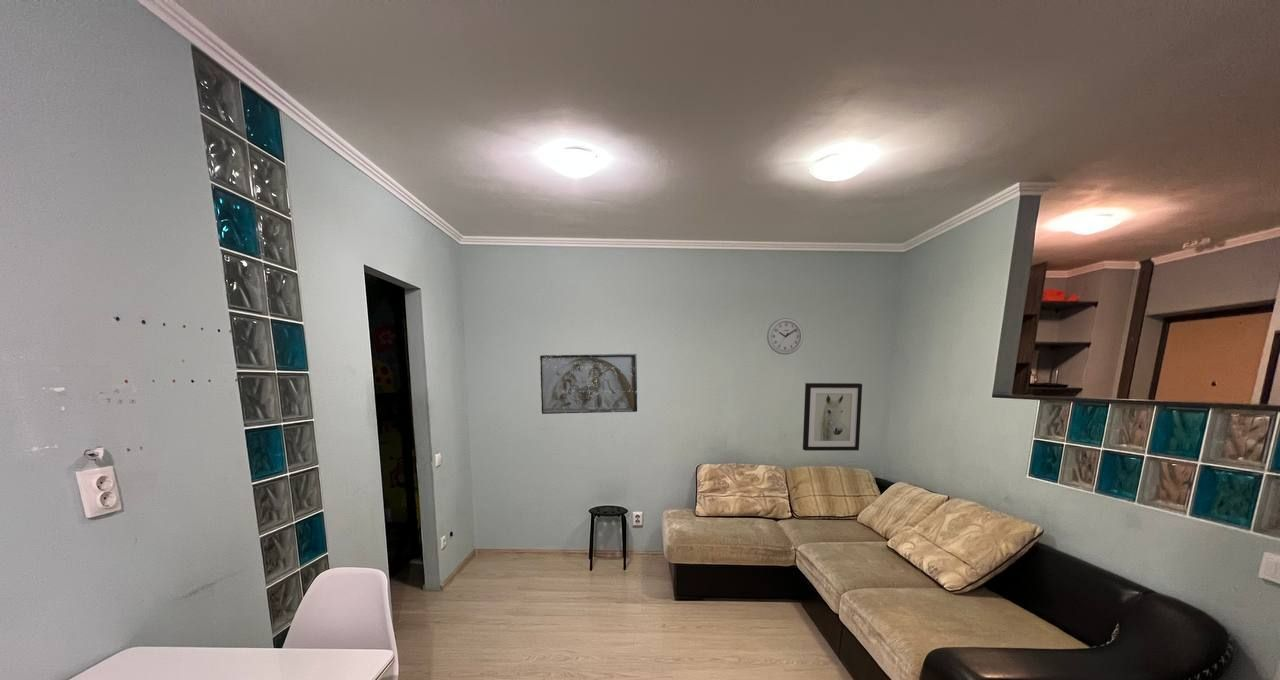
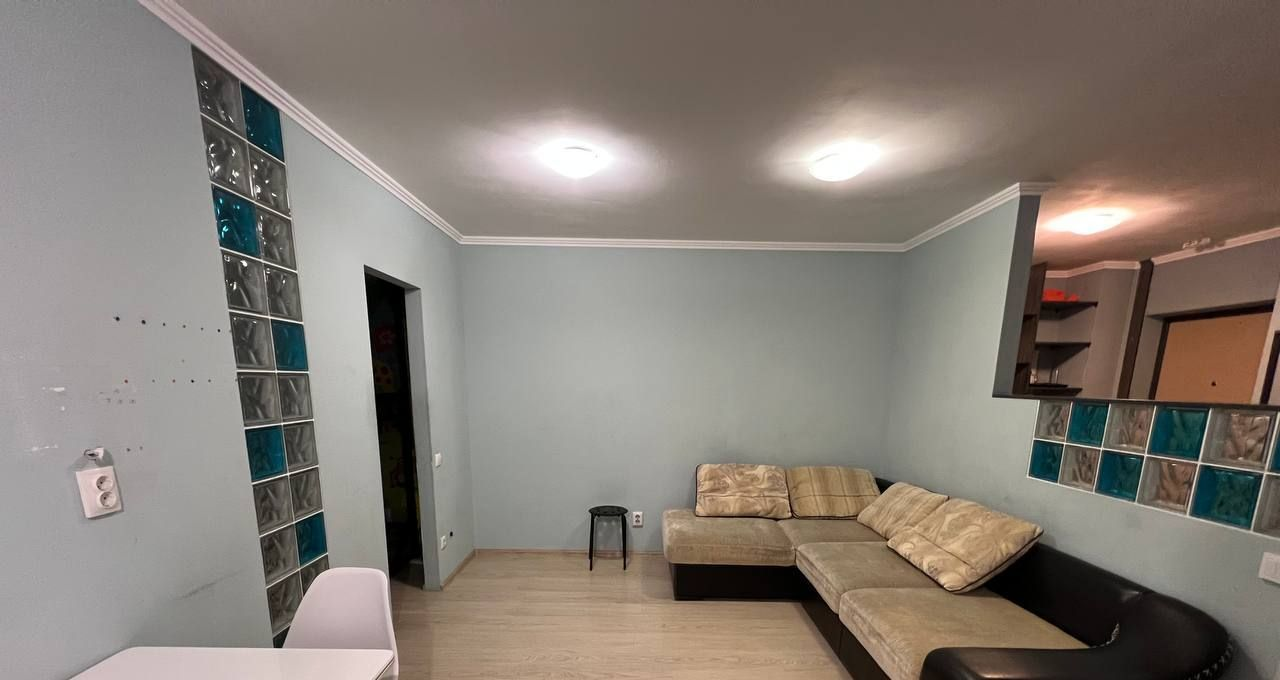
- wall clock [766,317,804,356]
- wall art [802,382,863,452]
- relief sculpture [539,353,638,415]
